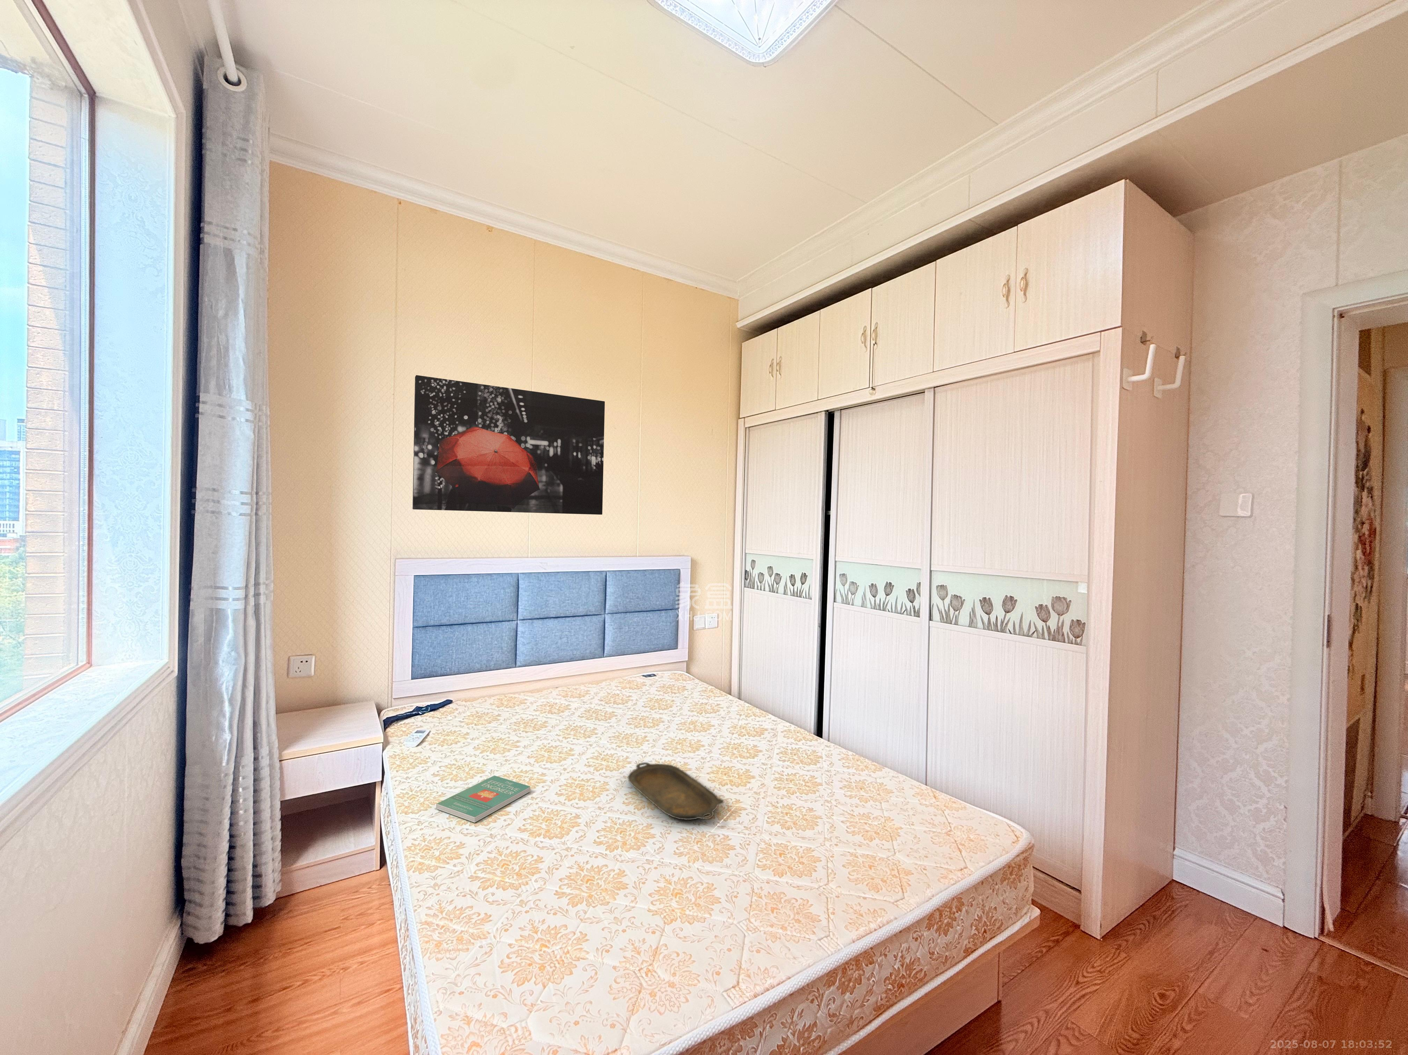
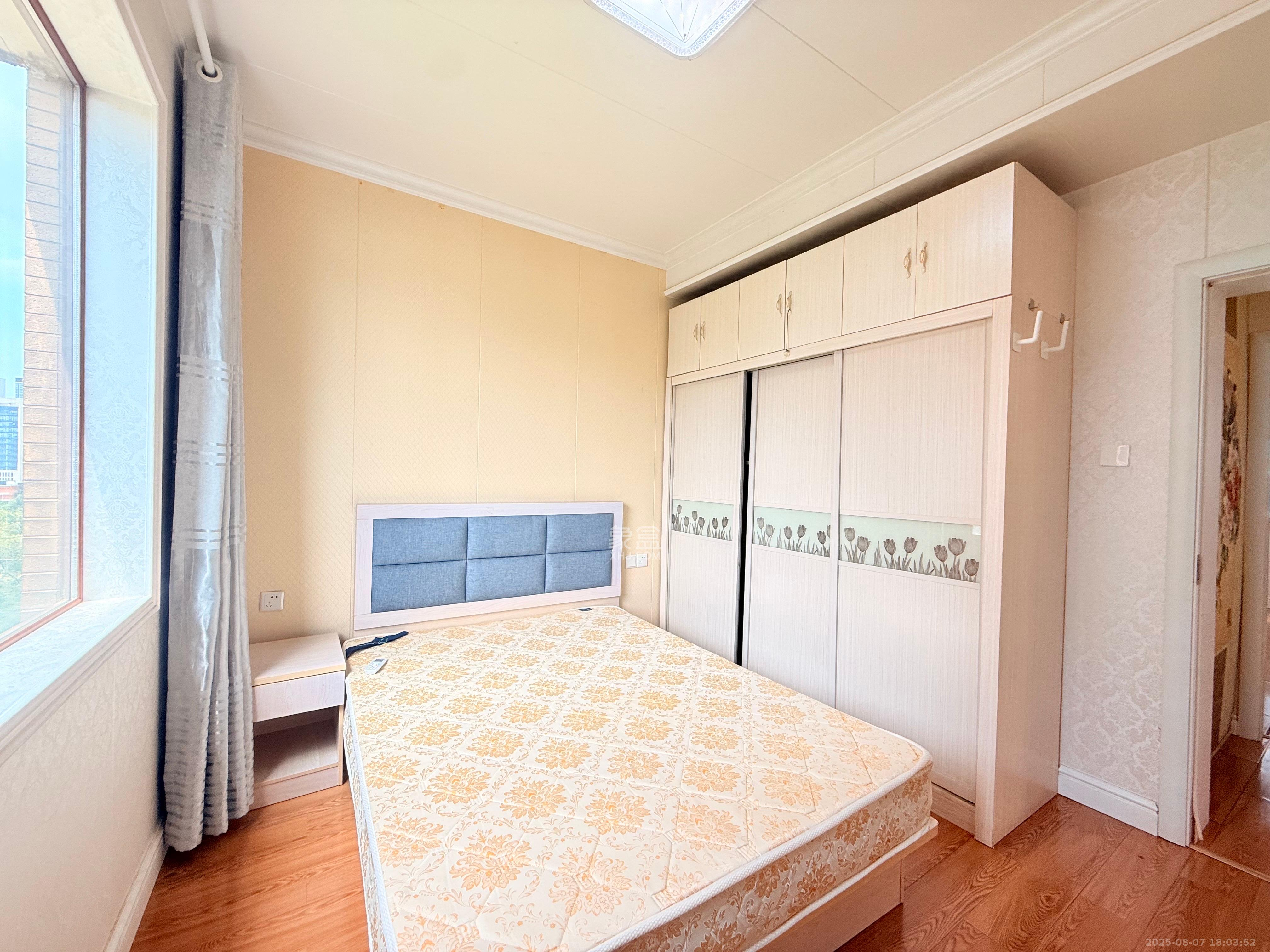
- book [436,776,530,823]
- serving tray [628,762,724,820]
- wall art [412,375,605,515]
